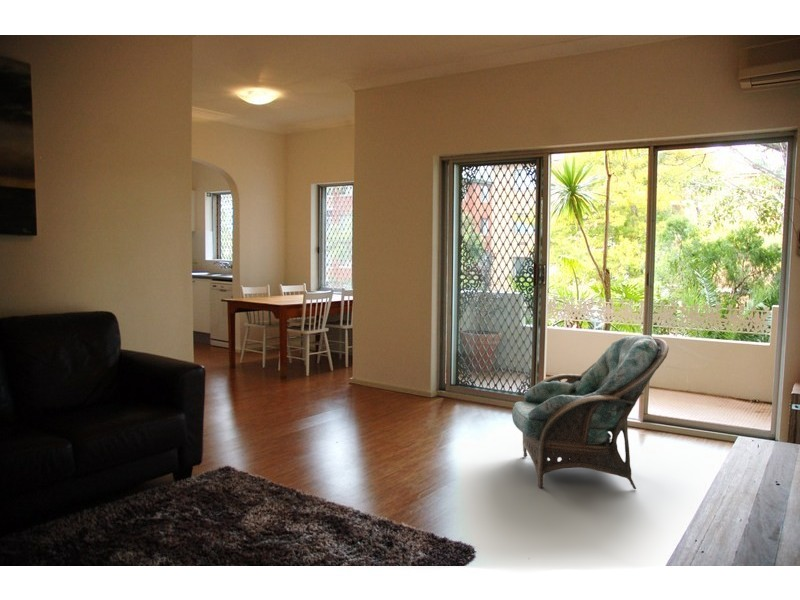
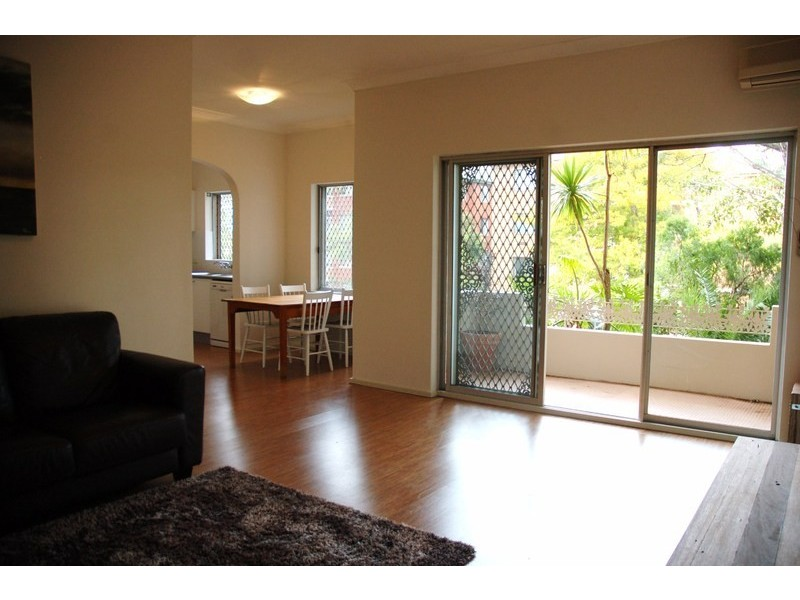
- armchair [511,334,670,490]
